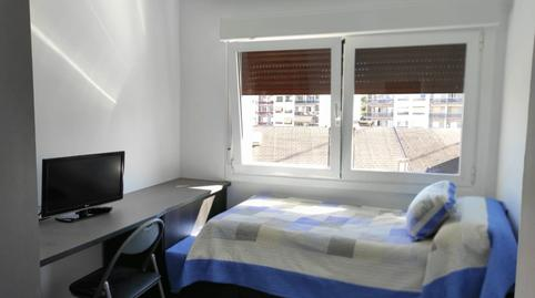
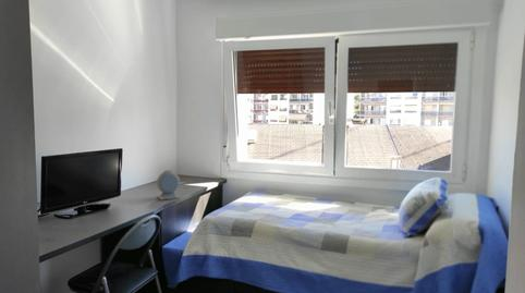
+ alarm clock [156,169,181,200]
